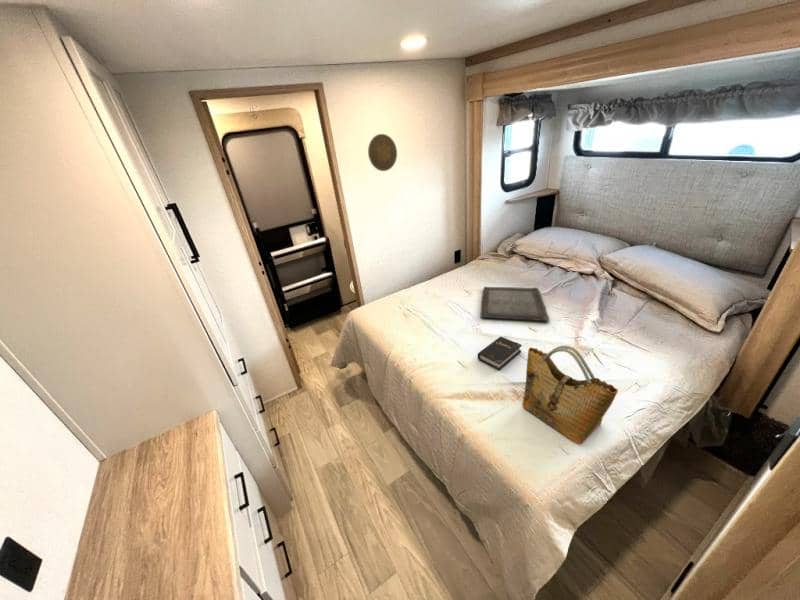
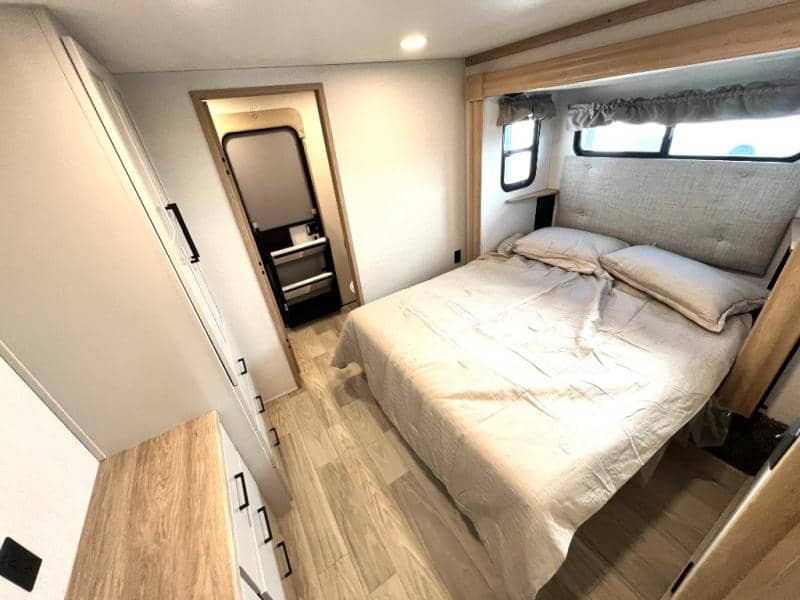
- decorative plate [367,133,398,172]
- serving tray [479,285,550,322]
- hardback book [477,336,523,371]
- grocery bag [522,344,619,446]
